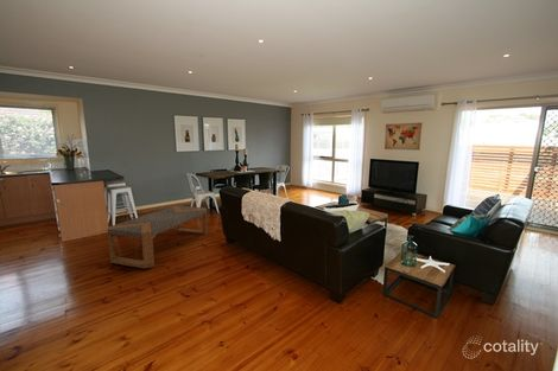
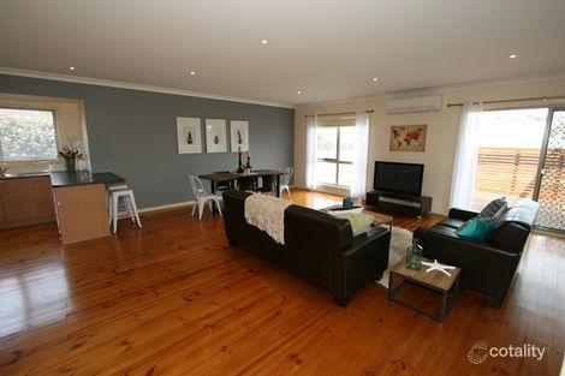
- coffee table [107,205,209,269]
